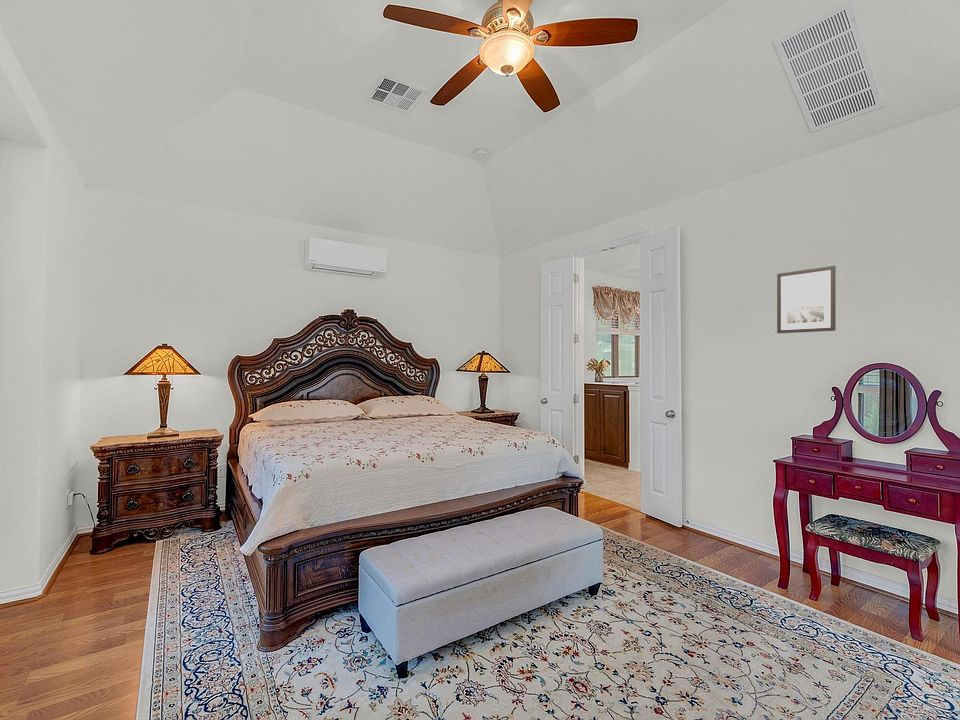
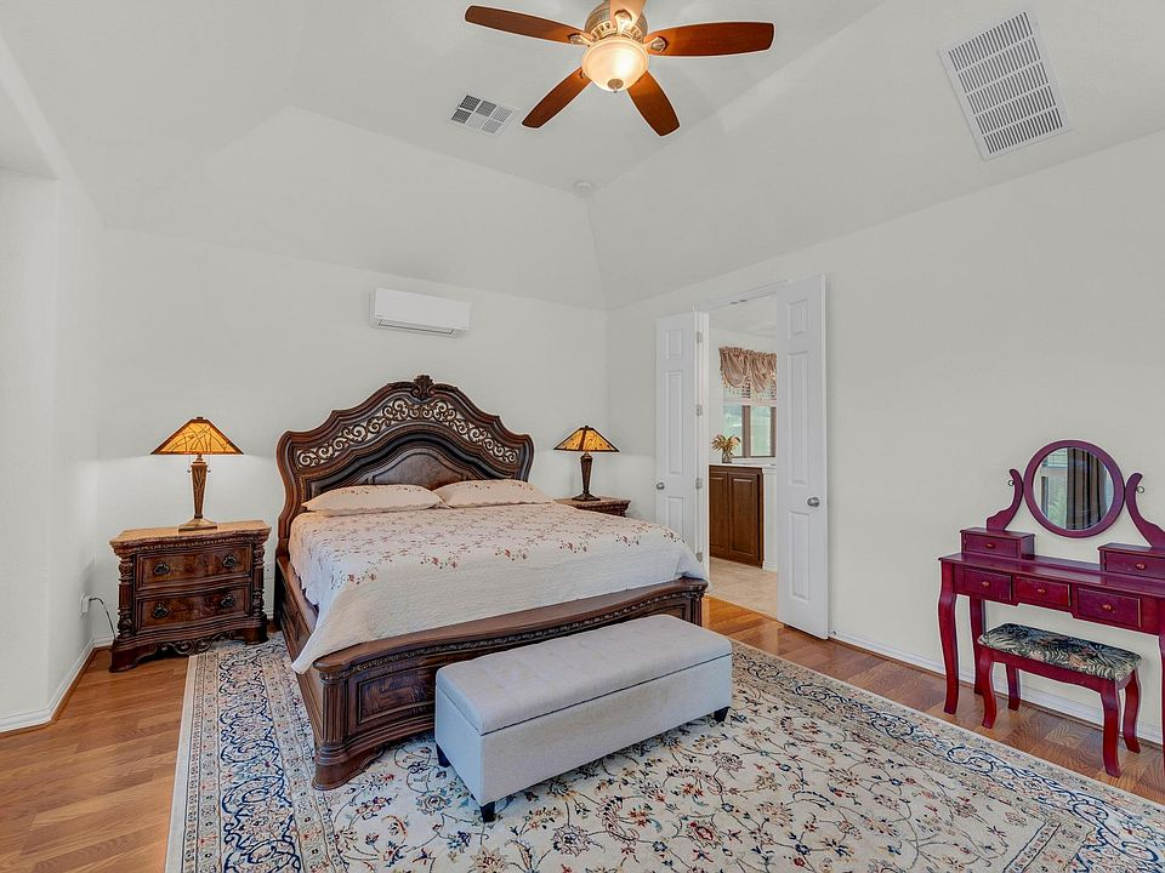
- wall art [776,265,837,334]
